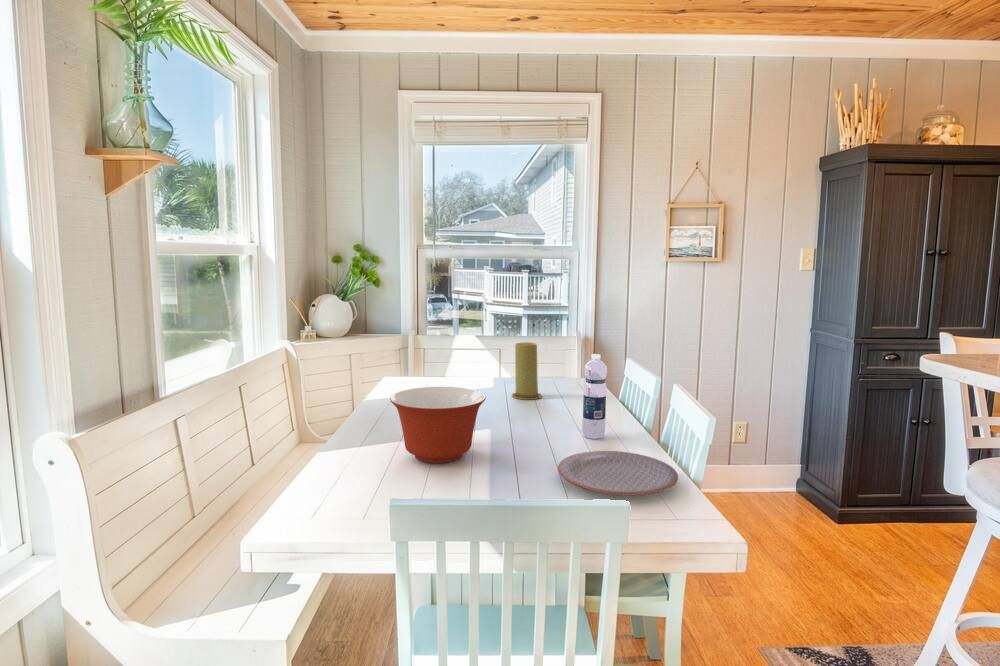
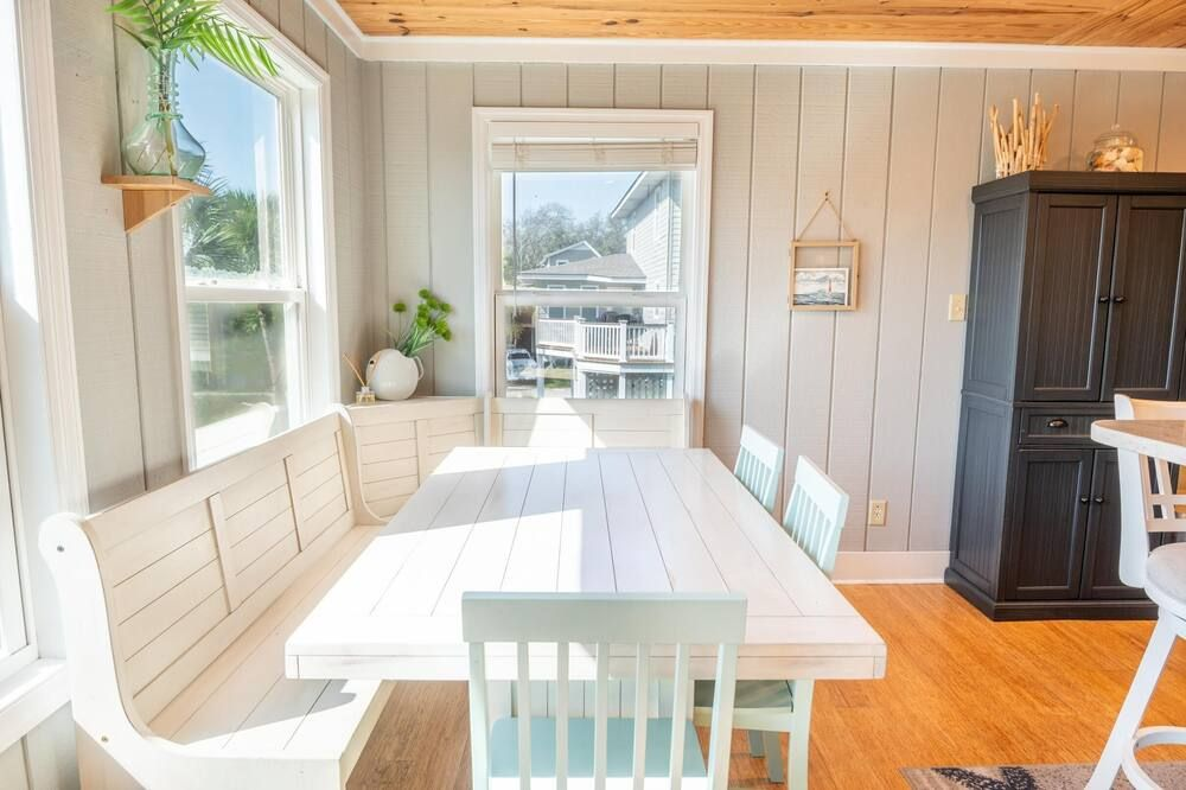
- plate [557,450,679,496]
- candle [510,341,543,400]
- water bottle [581,353,608,440]
- mixing bowl [389,386,487,464]
